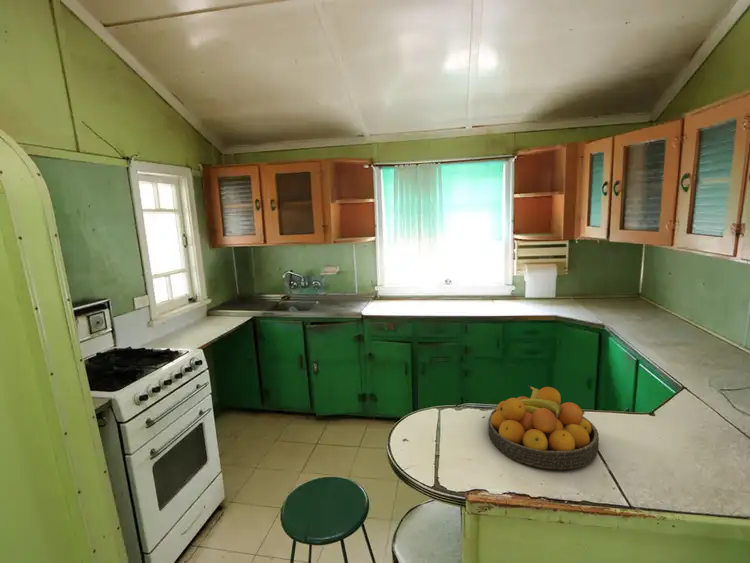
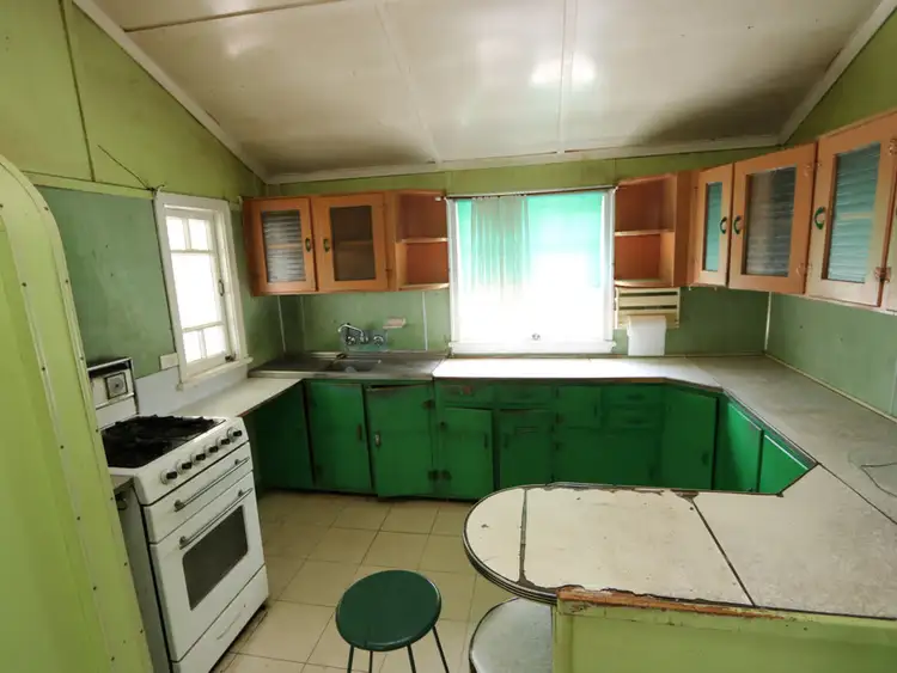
- fruit bowl [487,385,600,471]
